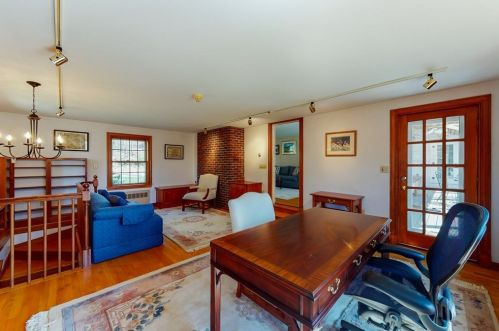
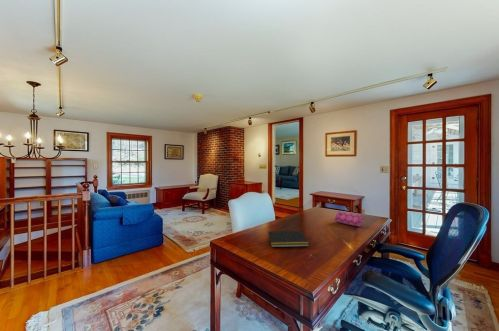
+ notepad [266,230,310,248]
+ pencil case [334,210,365,228]
